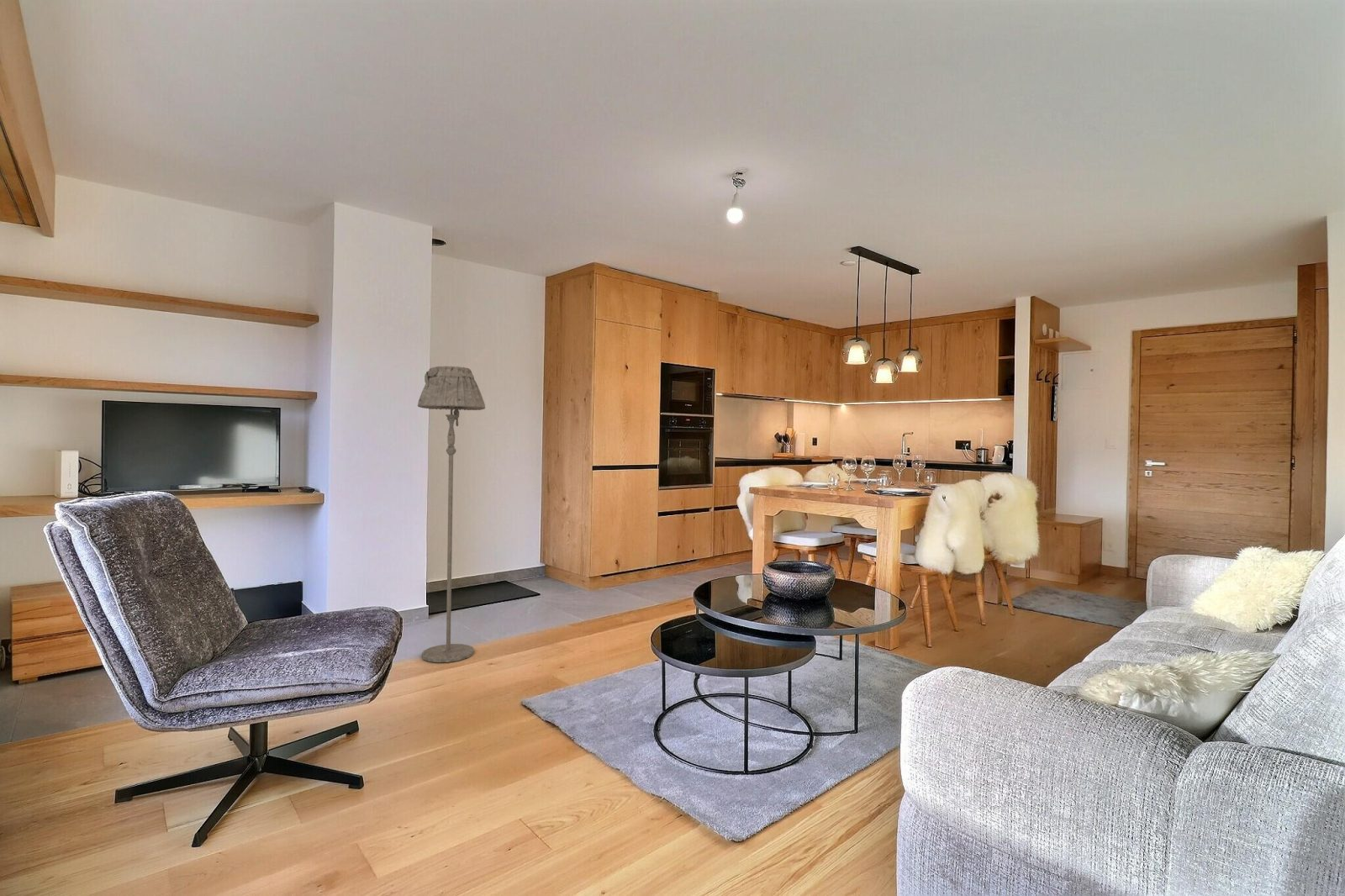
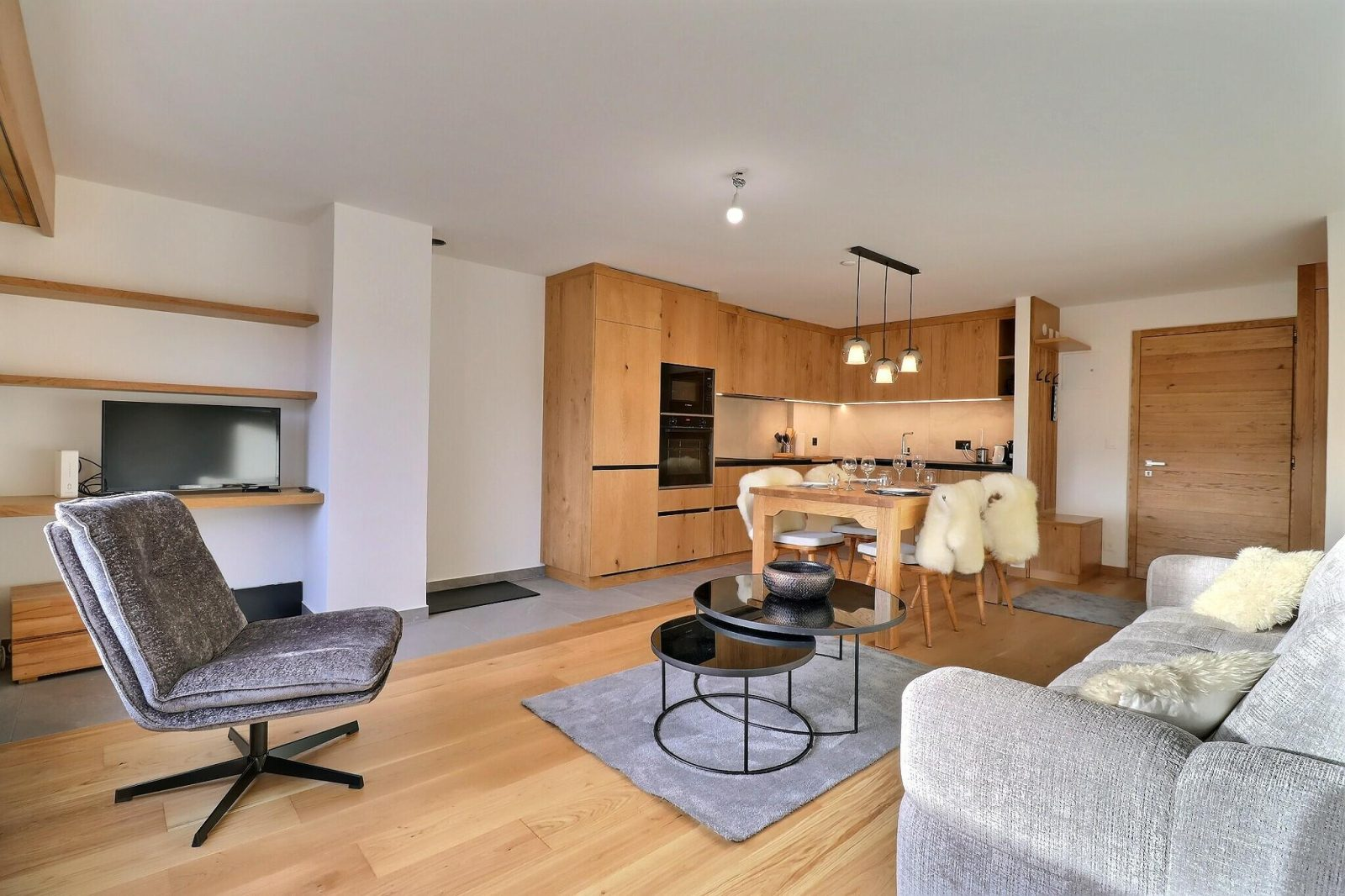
- floor lamp [417,366,486,663]
